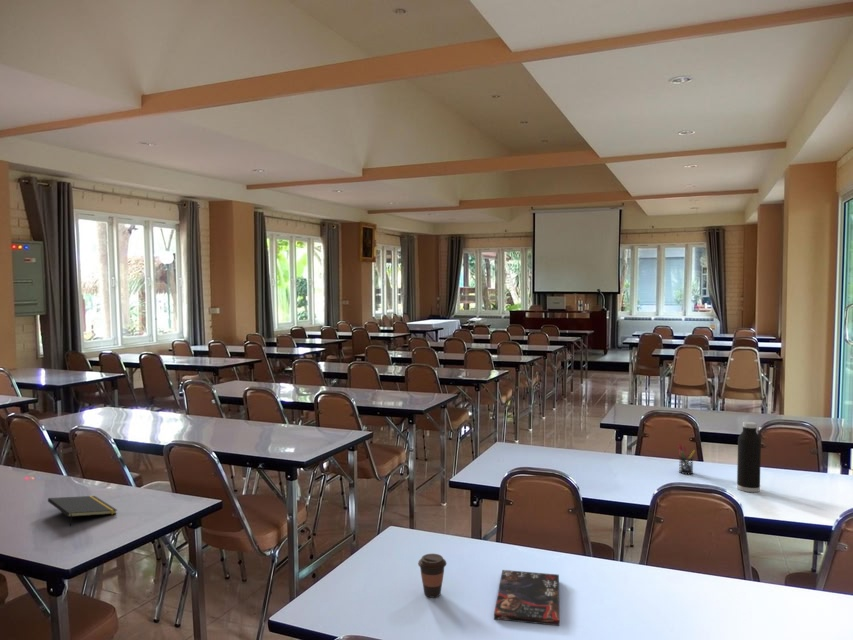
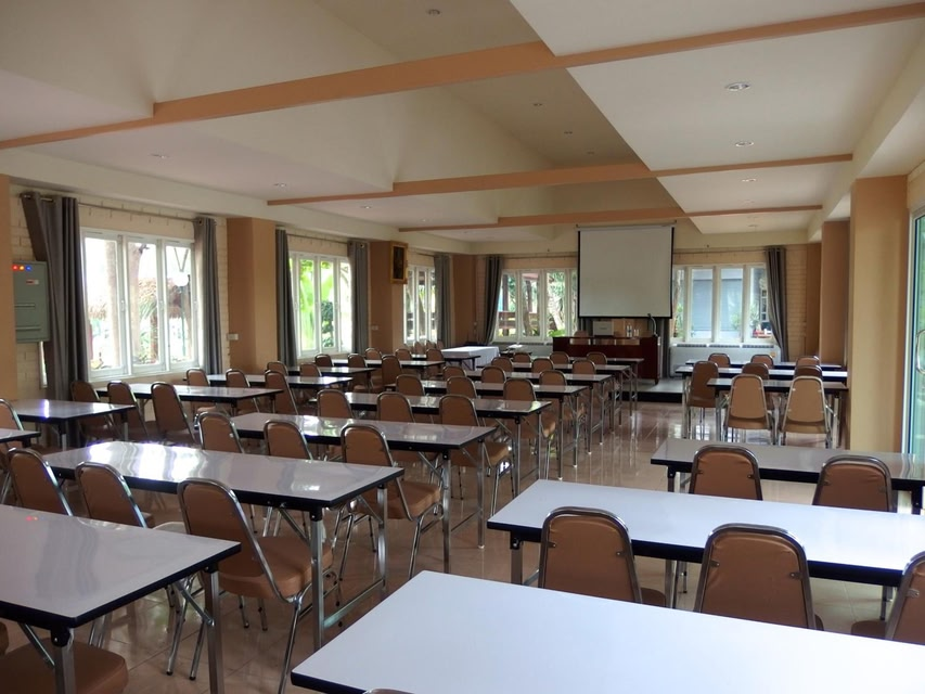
- book [493,569,560,627]
- coffee cup [417,553,447,599]
- notepad [47,495,118,527]
- pen holder [678,443,696,475]
- water bottle [736,421,762,493]
